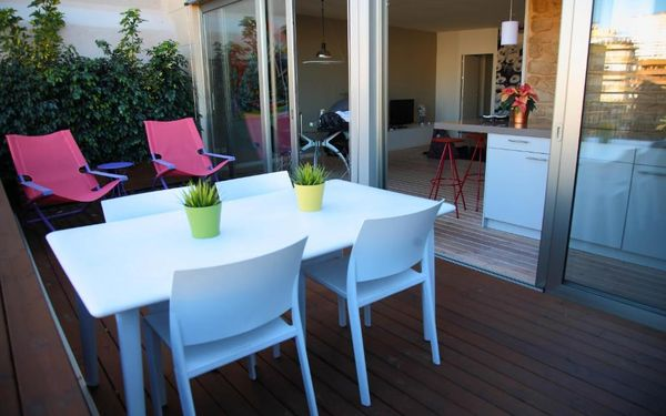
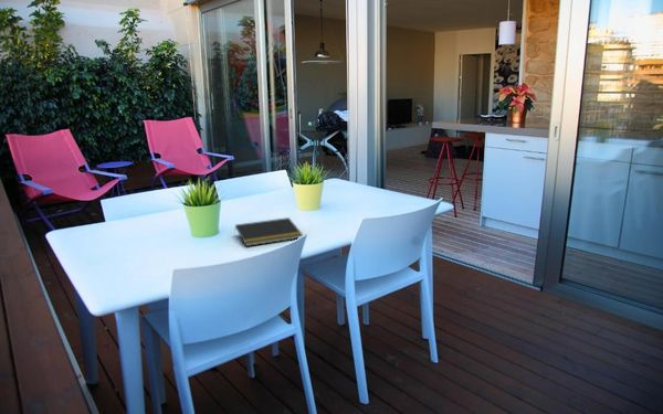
+ notepad [233,216,304,247]
